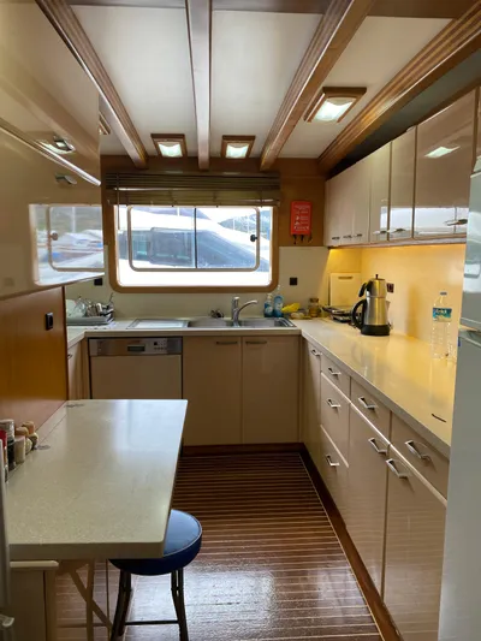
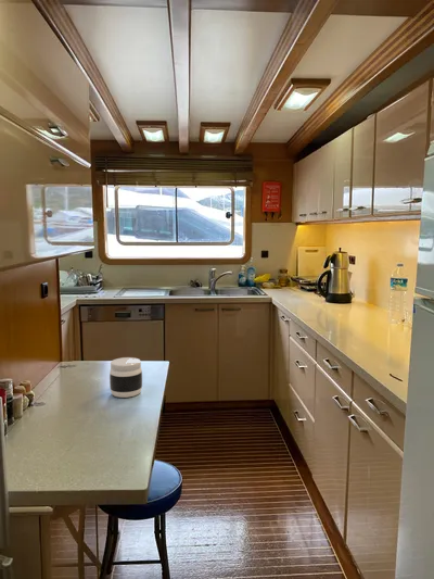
+ jar [108,356,143,399]
